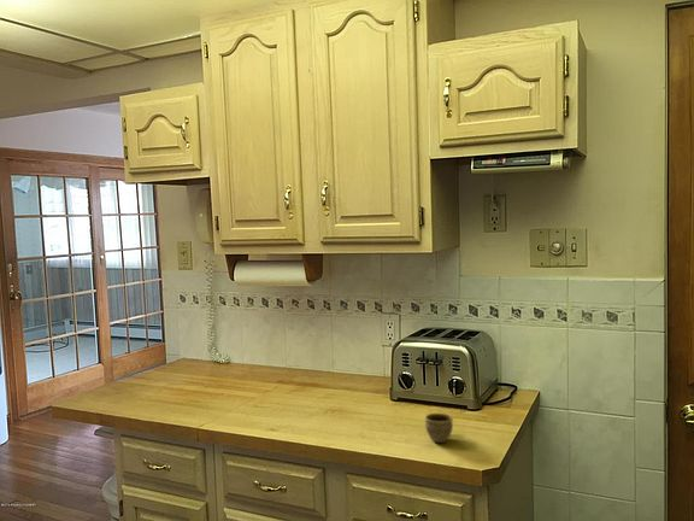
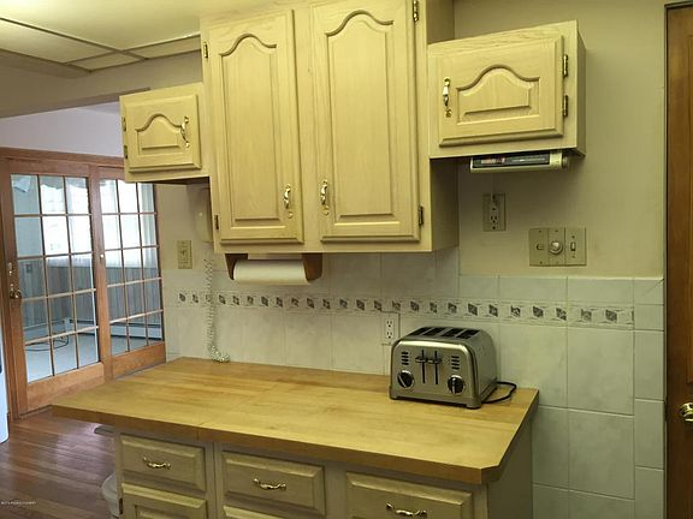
- cup [424,412,454,444]
